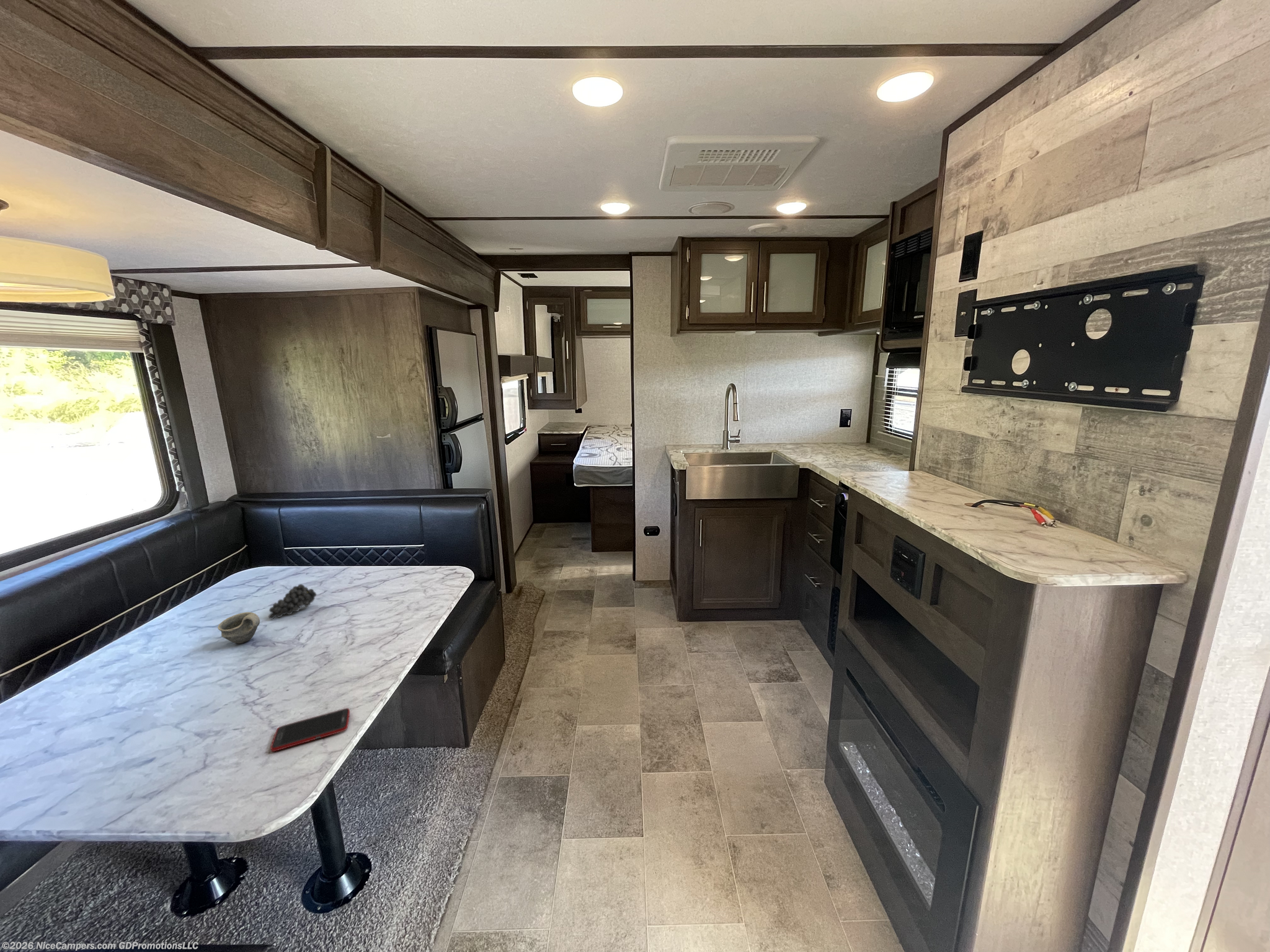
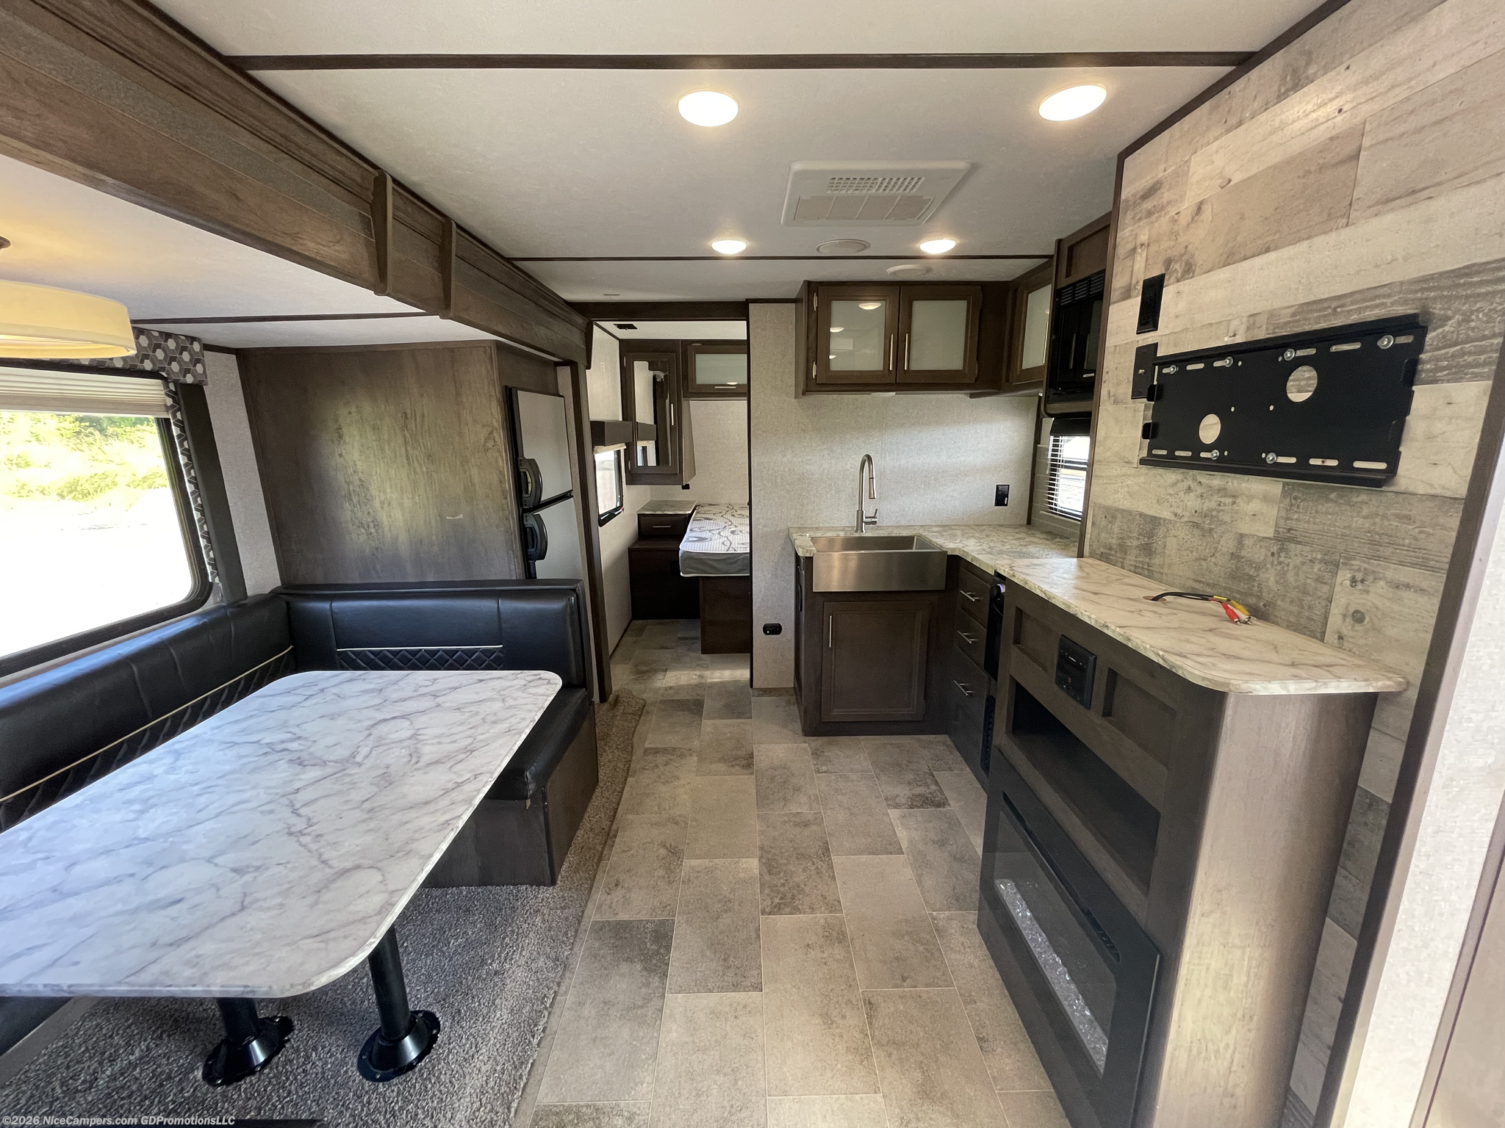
- cup [217,612,260,644]
- fruit [268,583,317,620]
- cell phone [270,708,350,752]
